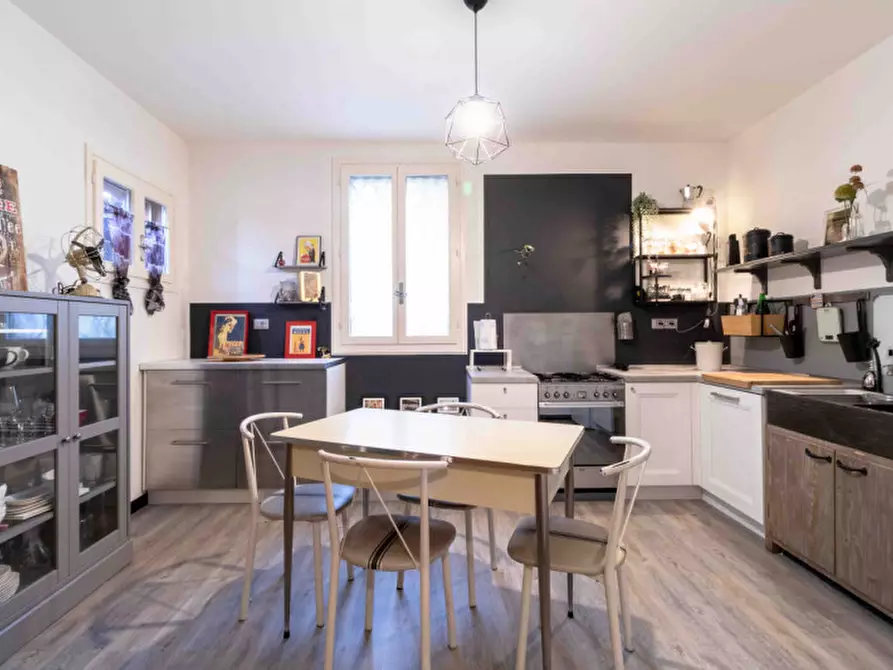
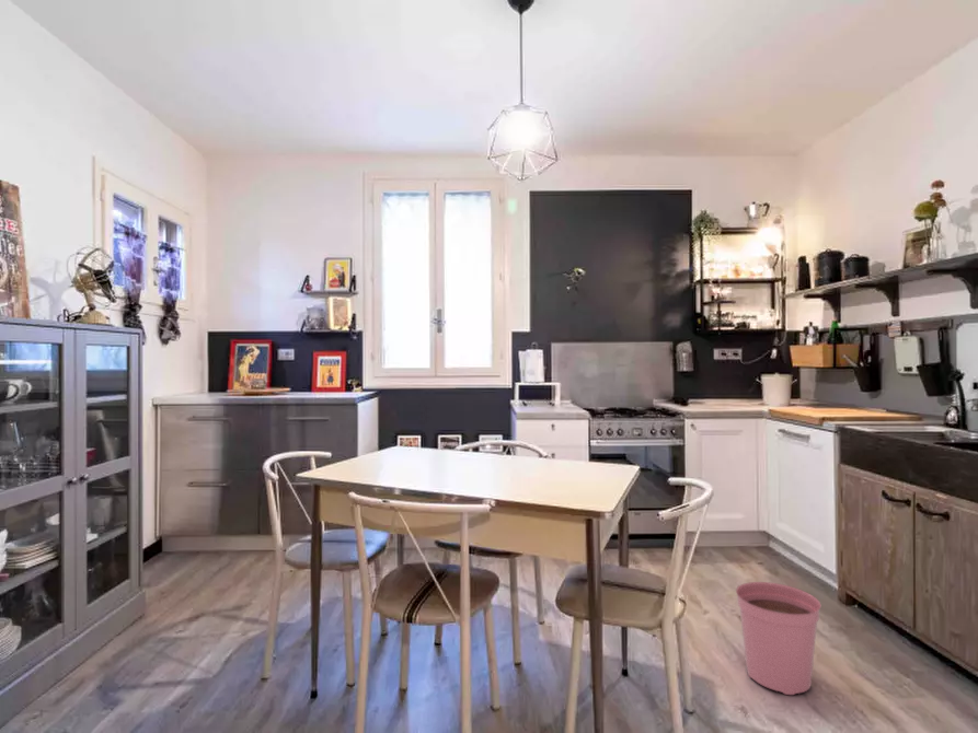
+ plant pot [735,581,821,696]
